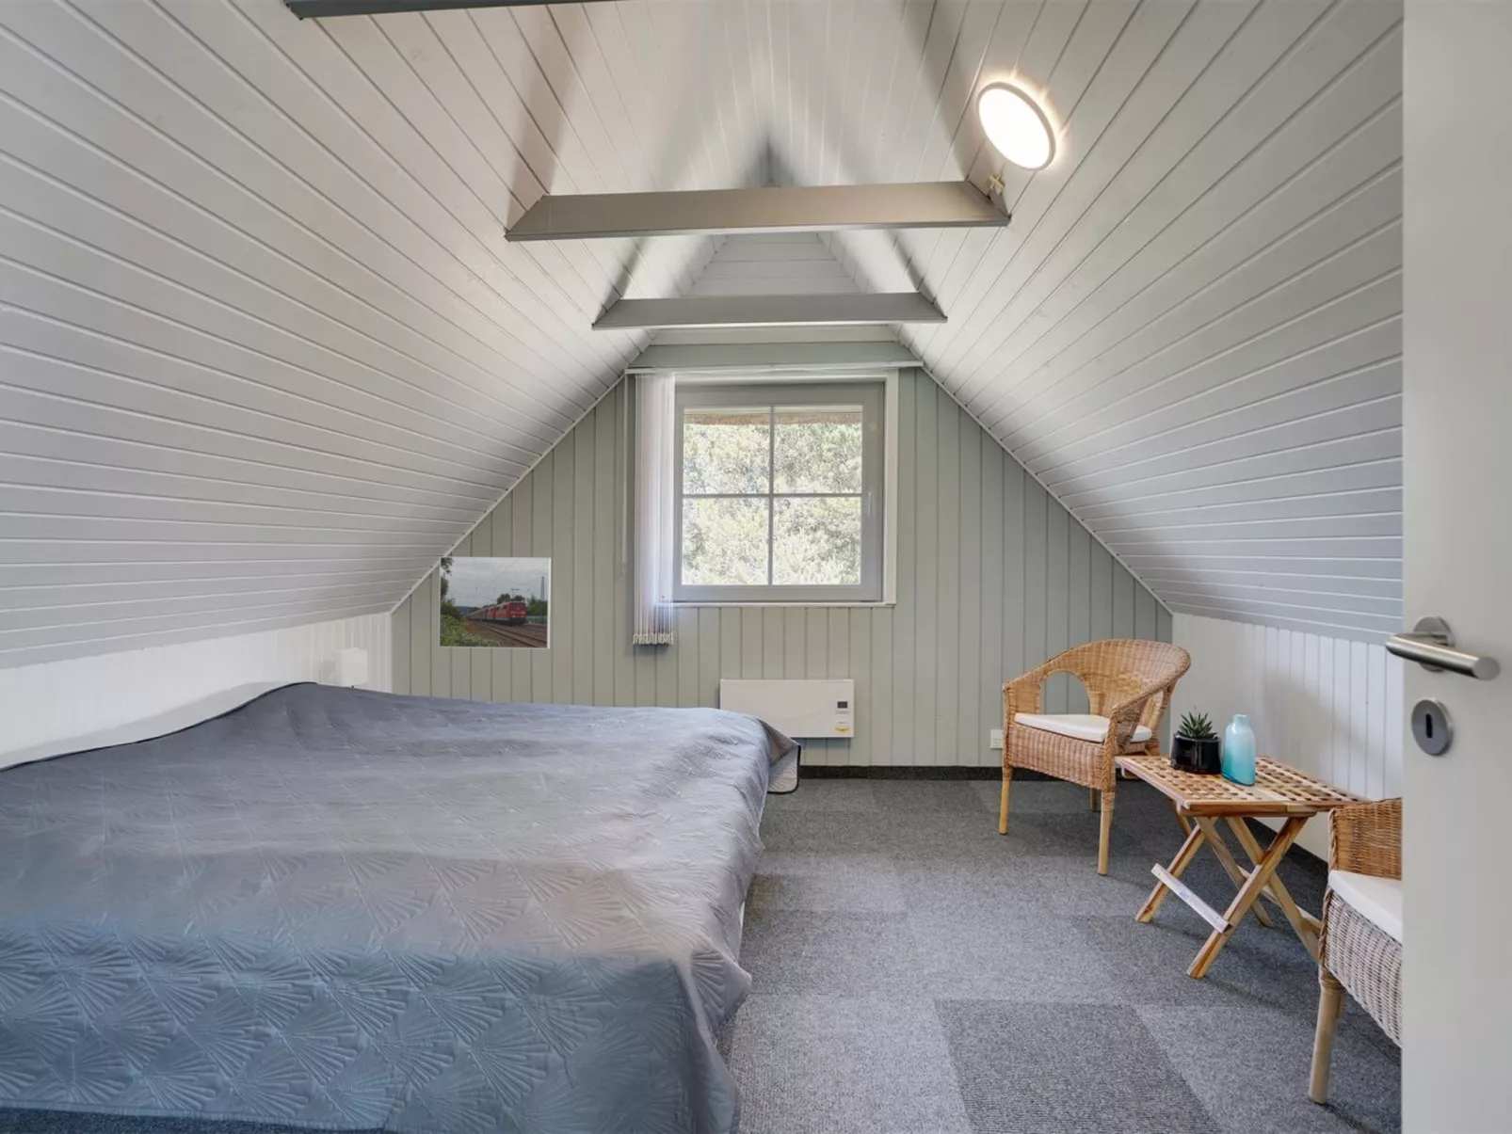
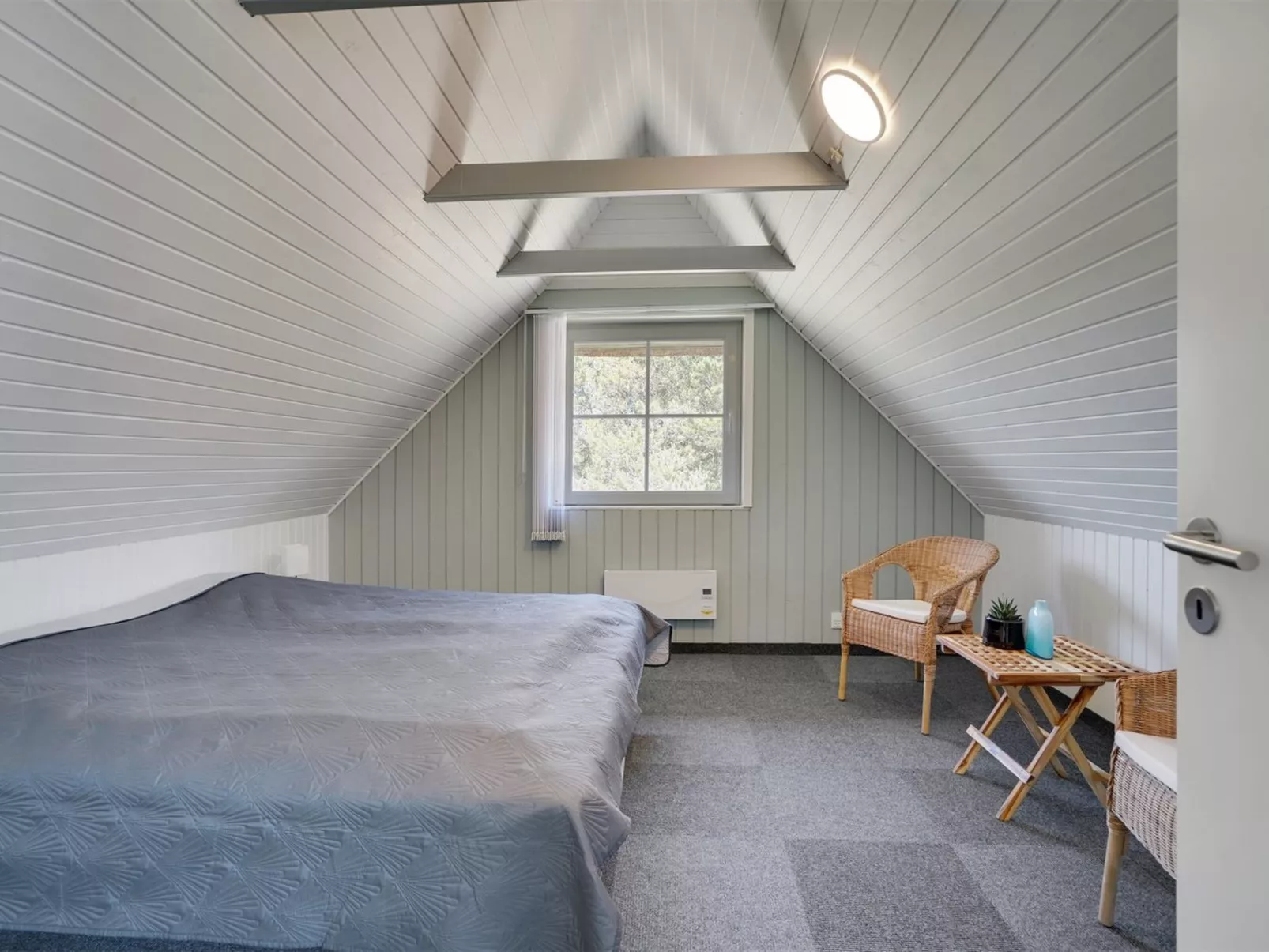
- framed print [437,555,552,650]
